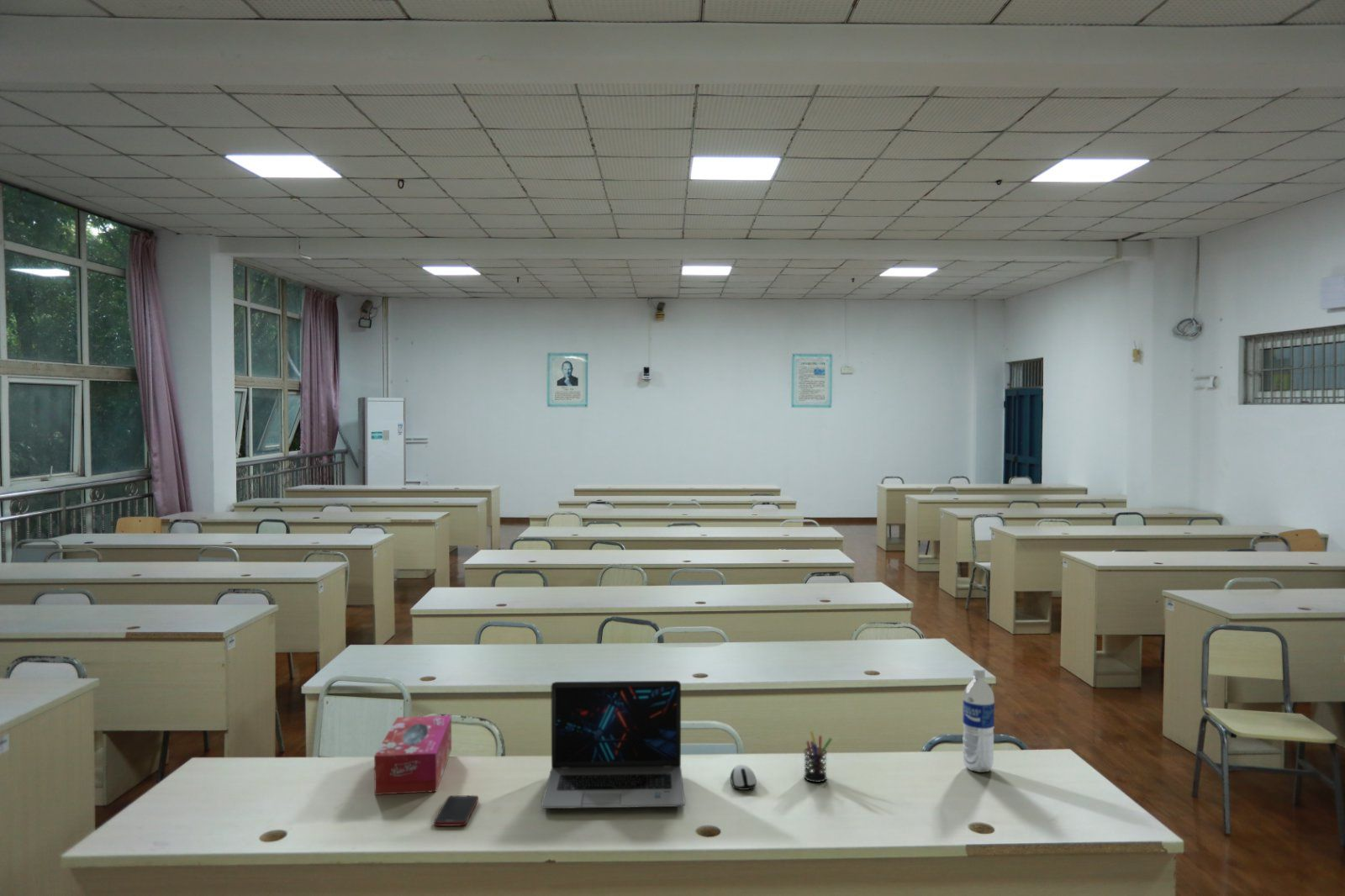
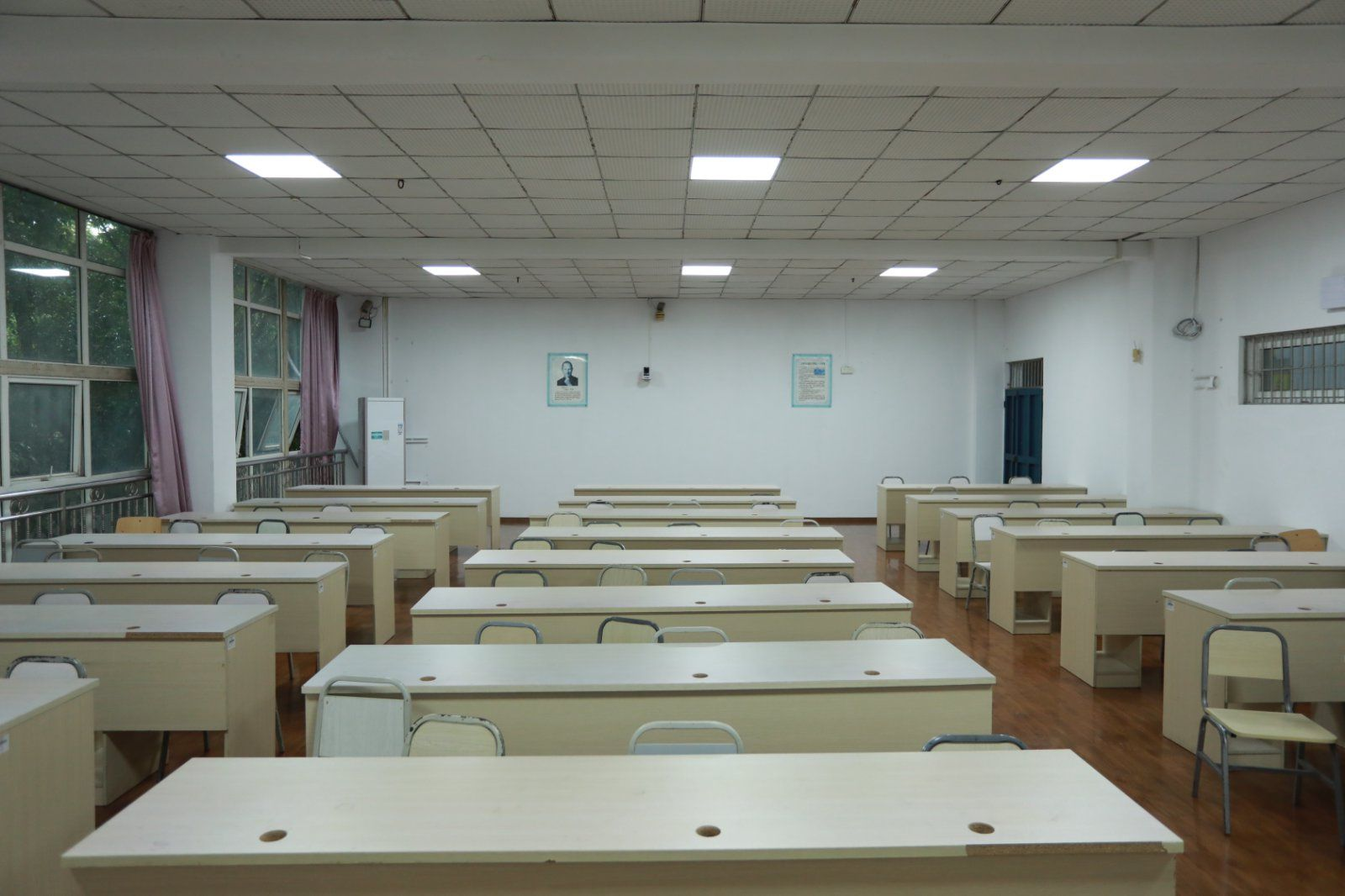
- computer mouse [730,764,757,791]
- water bottle [962,667,995,773]
- tissue box [373,714,452,796]
- pen holder [803,730,833,783]
- cell phone [433,794,479,827]
- laptop [541,680,686,809]
